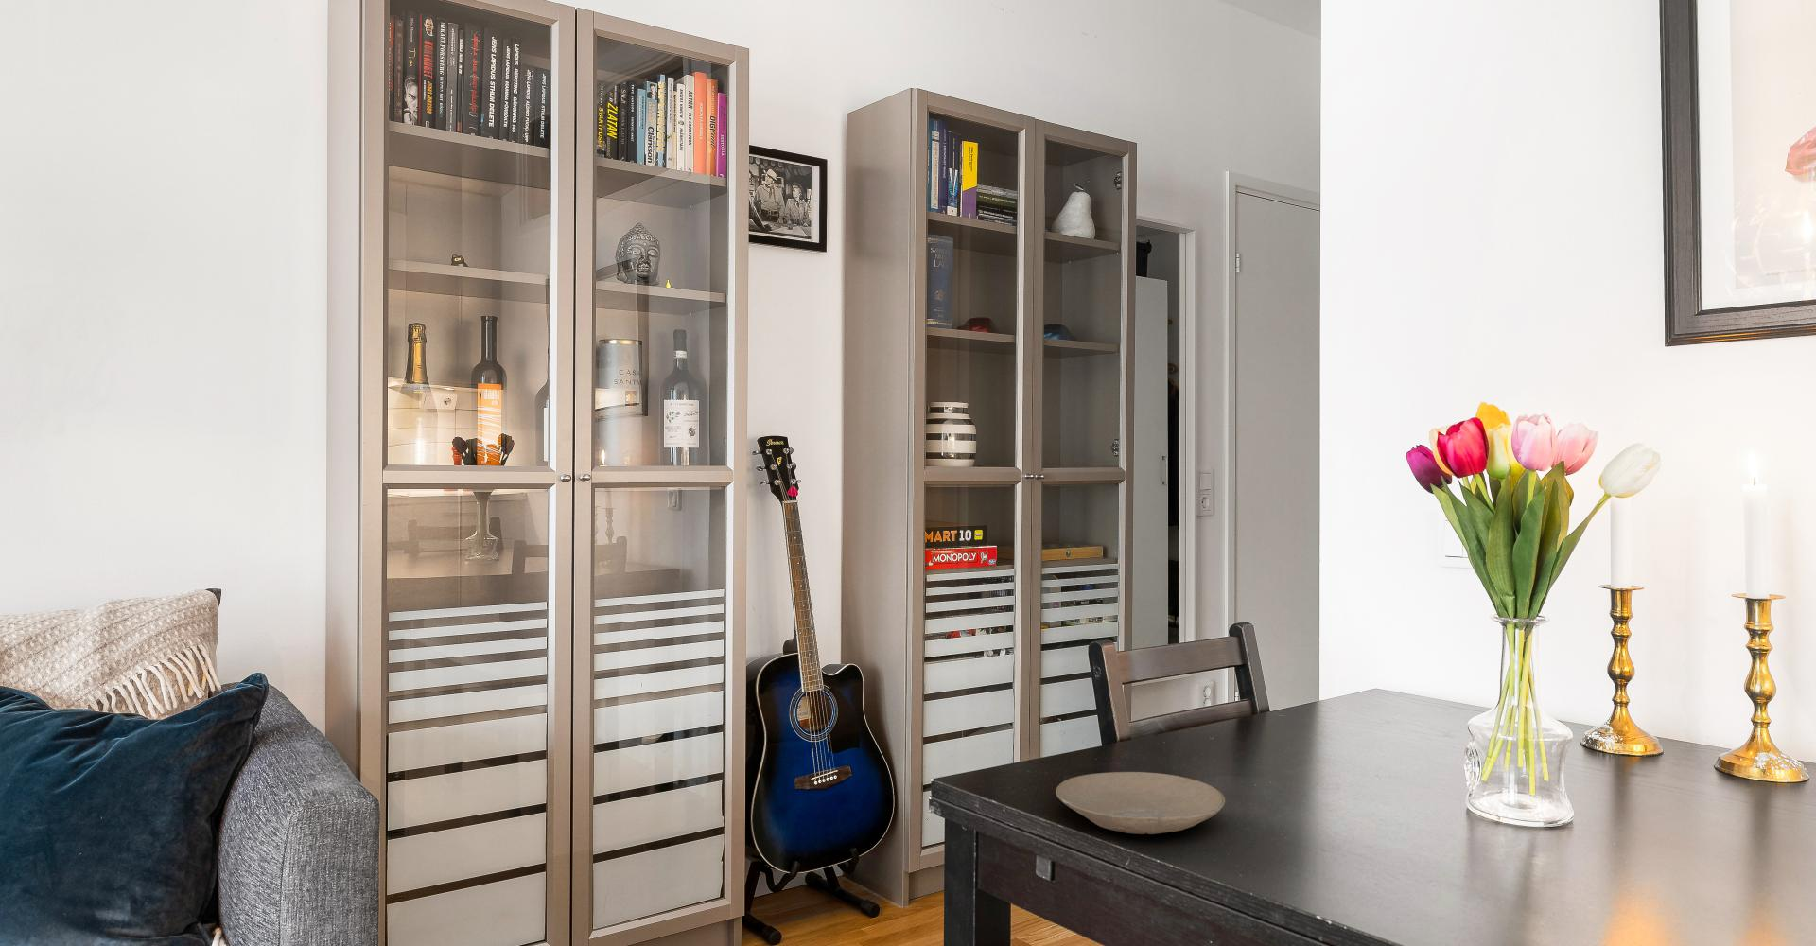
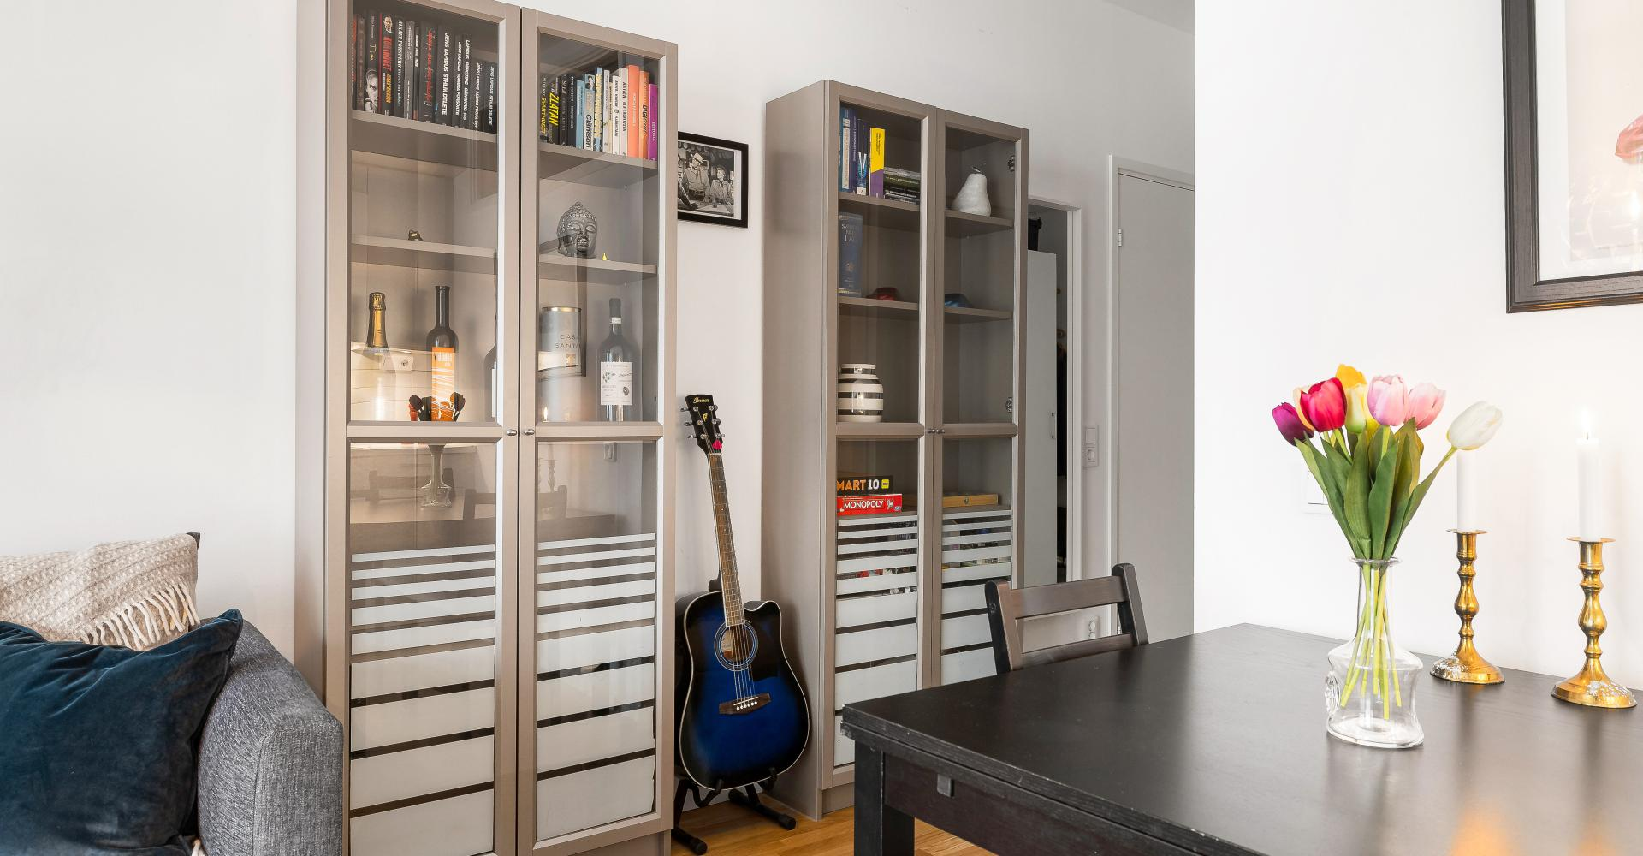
- plate [1055,771,1226,836]
